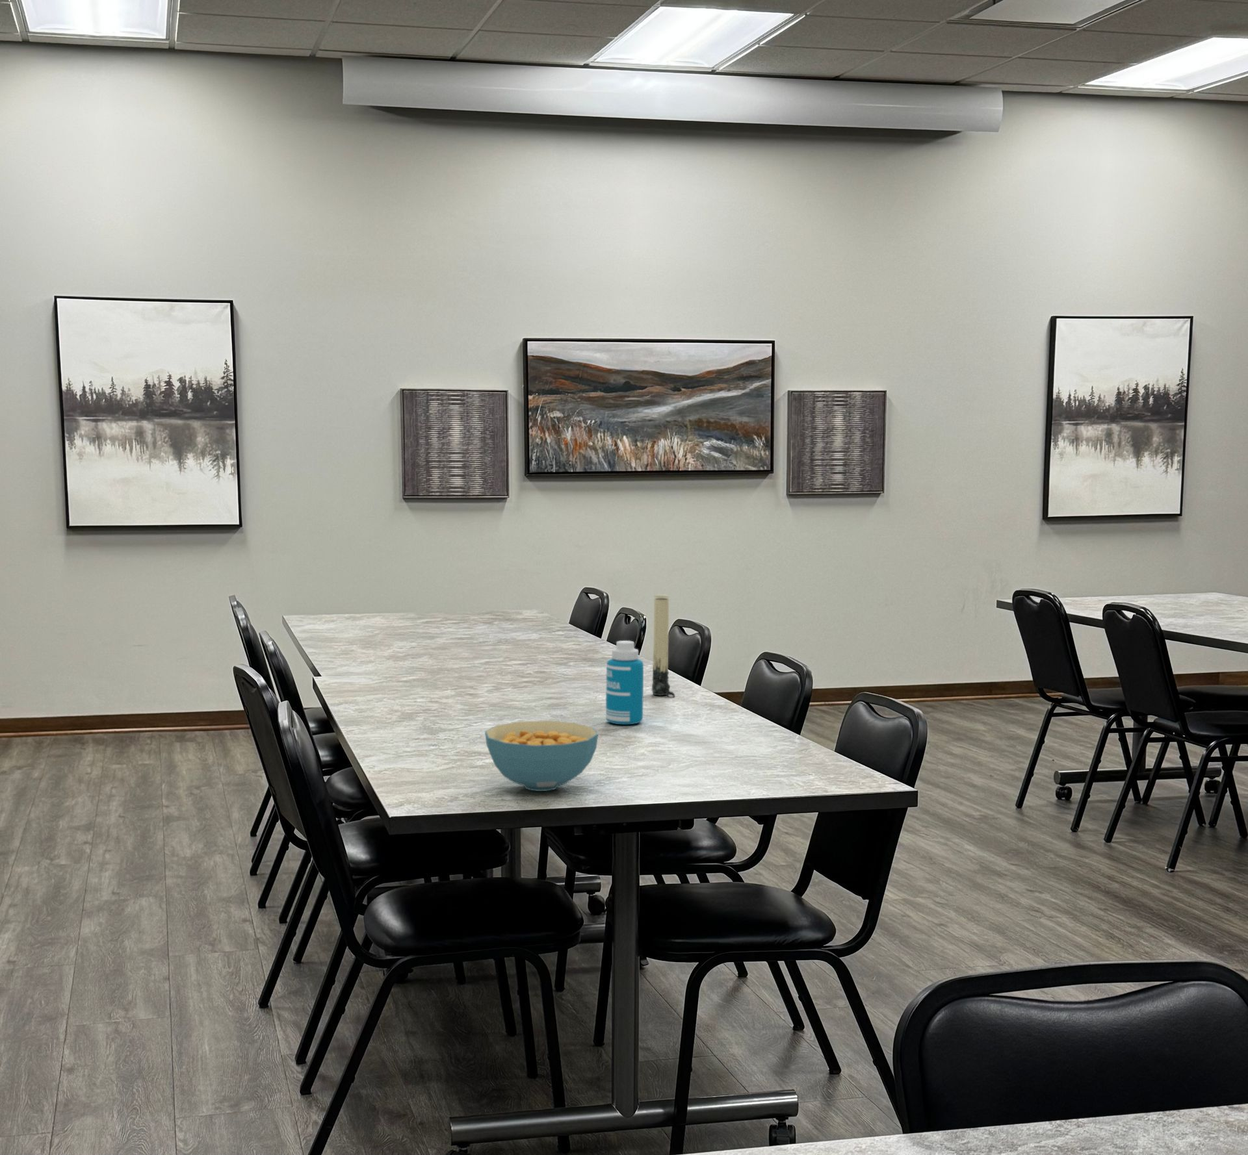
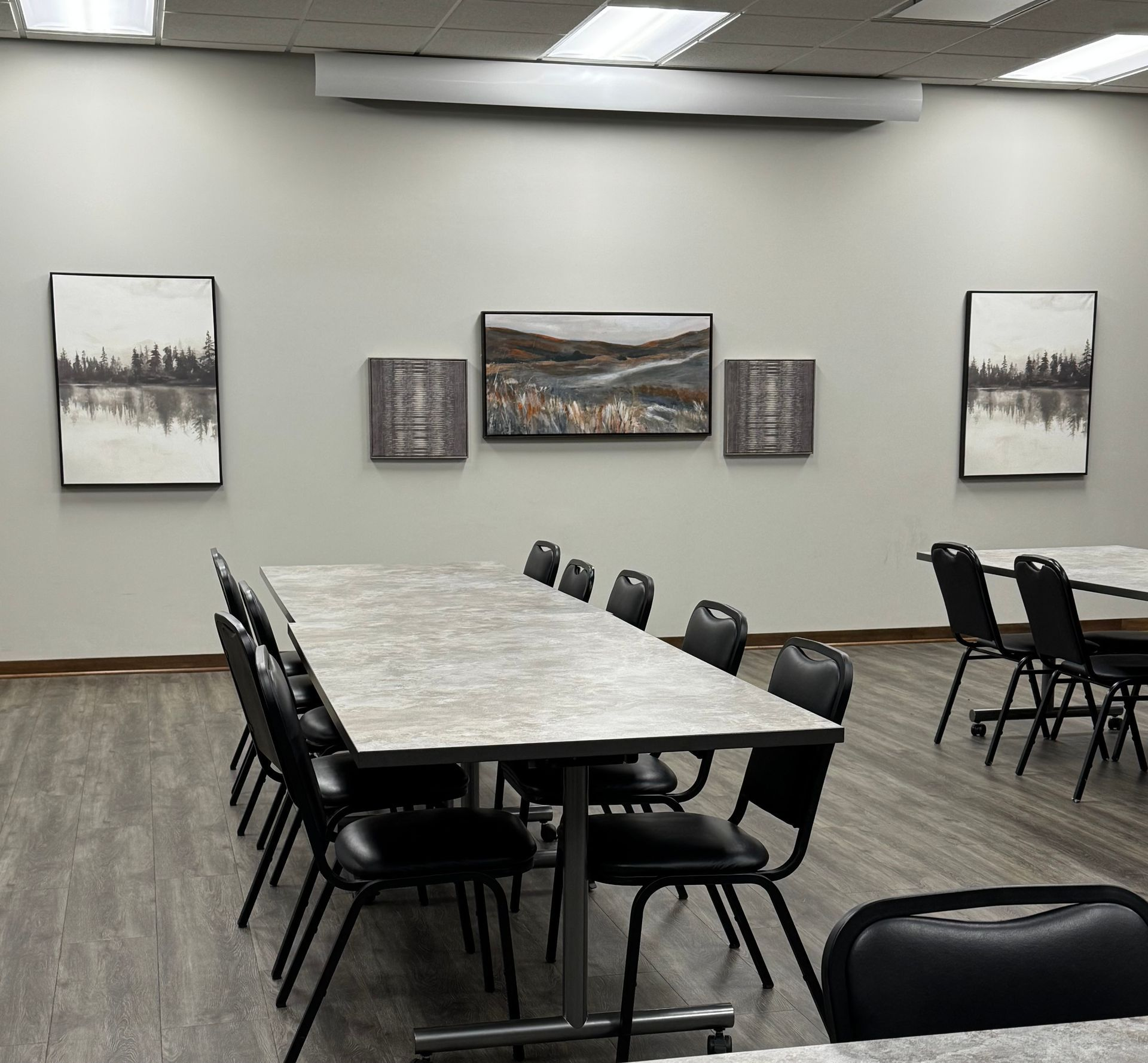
- cereal bowl [484,719,599,792]
- bottle [606,640,645,726]
- candle [651,594,675,698]
